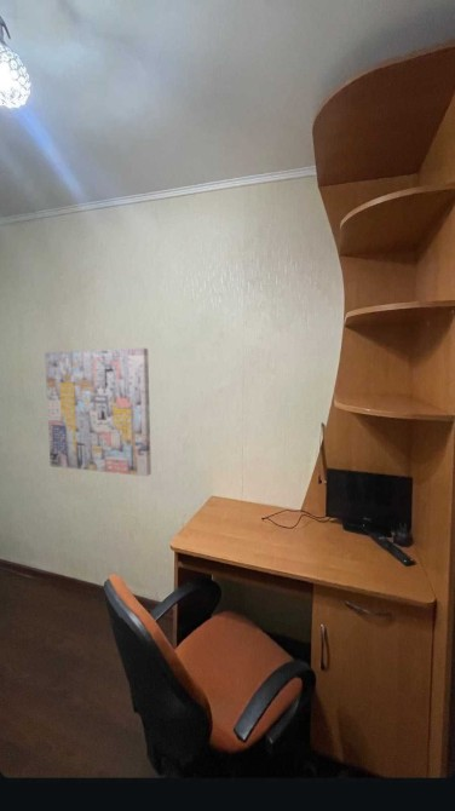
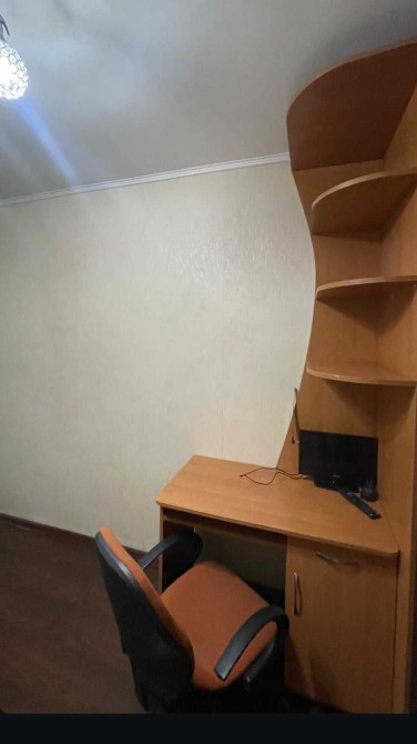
- wall art [44,346,152,477]
